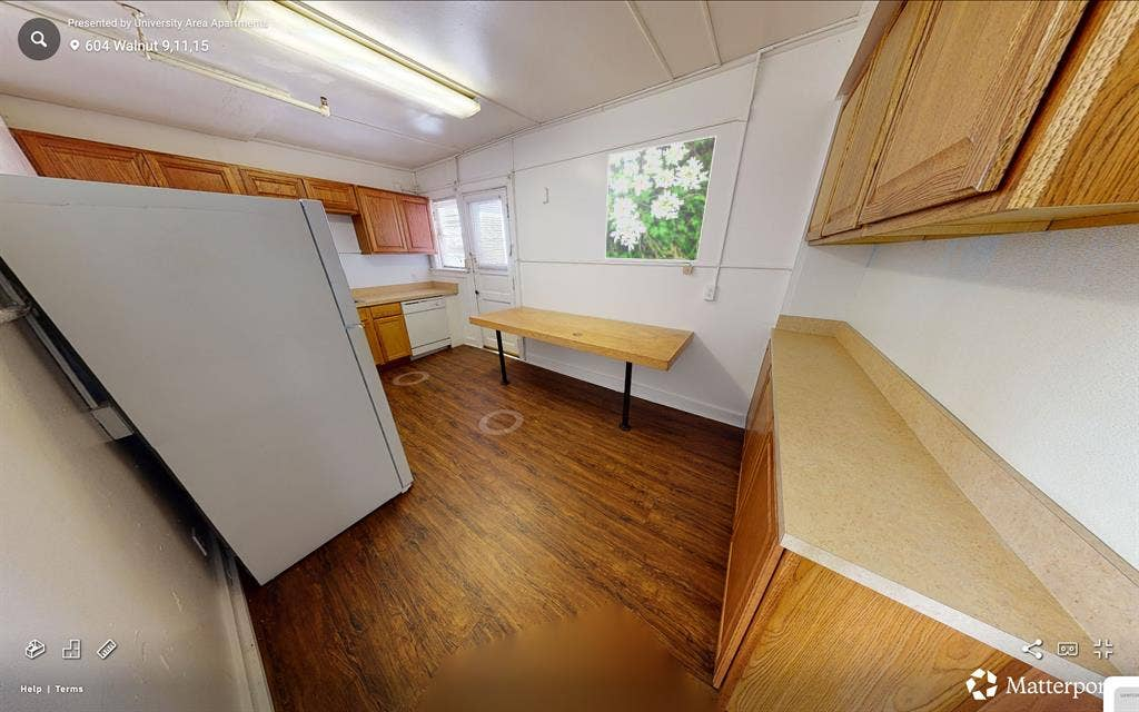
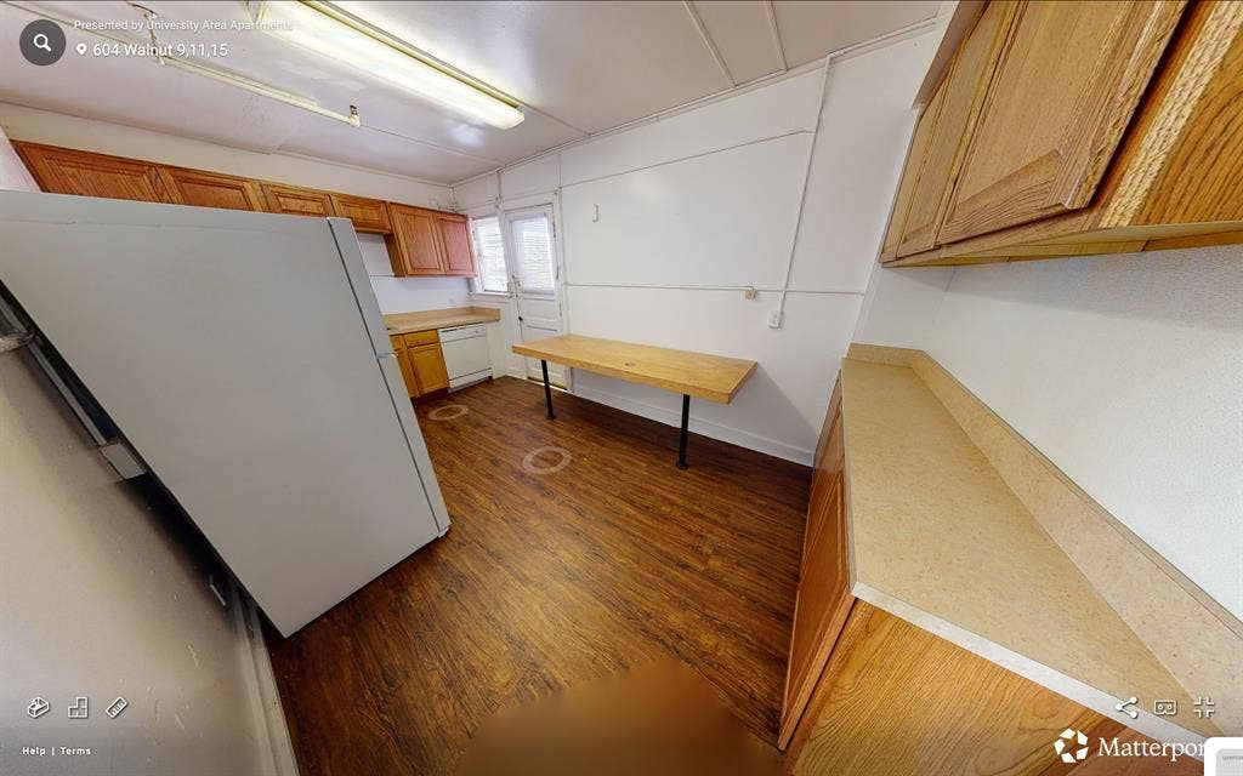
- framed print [604,135,719,263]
